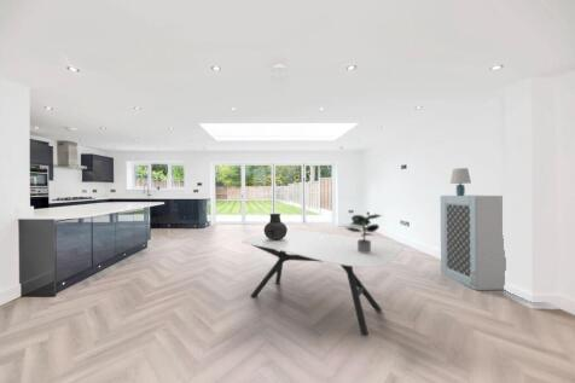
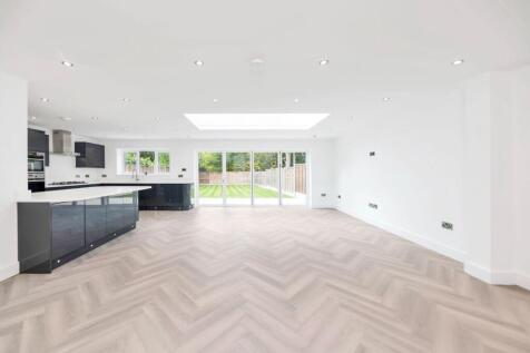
- lamp [449,167,472,196]
- potted plant [344,213,384,253]
- ceramic pot [263,213,289,240]
- dining table [240,230,405,336]
- cabinet [438,195,507,291]
